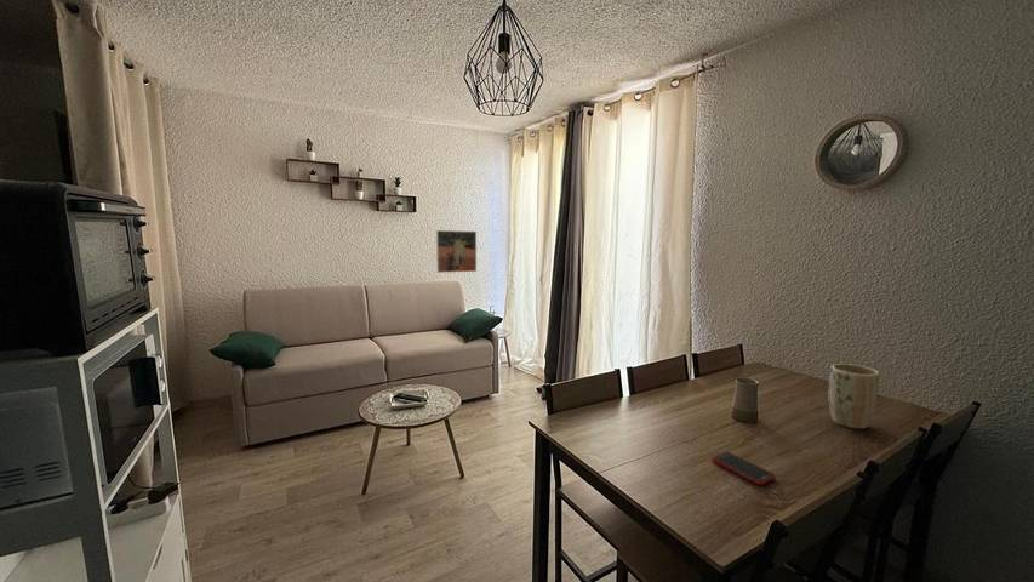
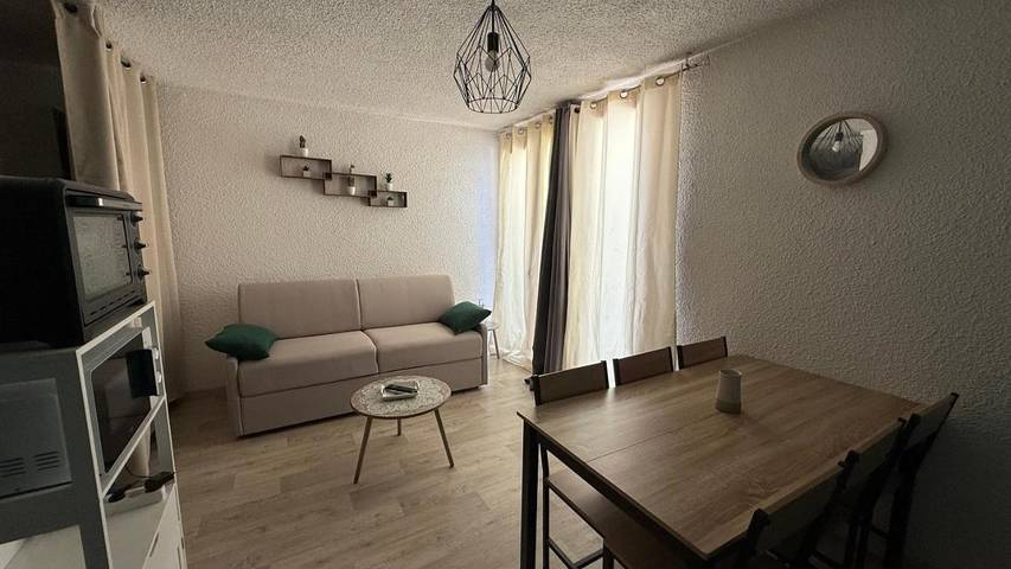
- cell phone [712,451,777,486]
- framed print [435,229,478,274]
- plant pot [827,363,880,430]
